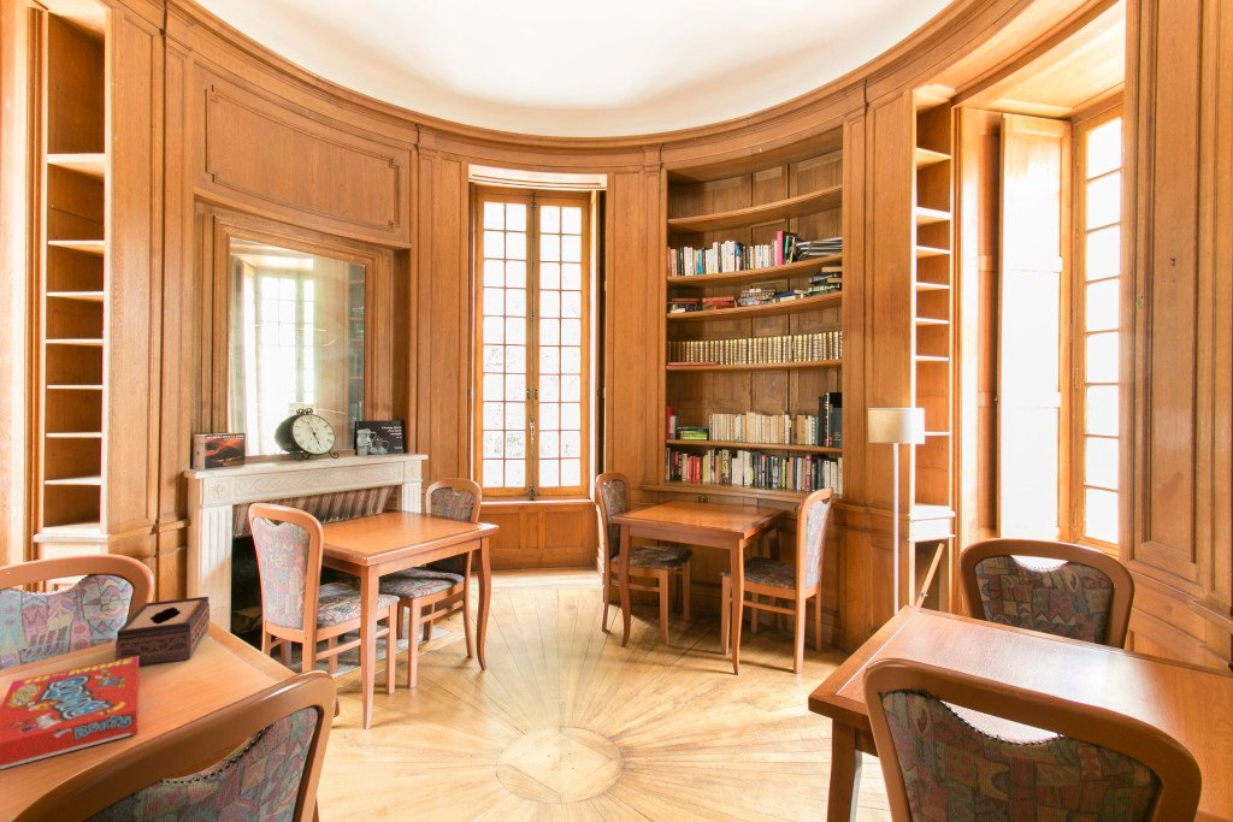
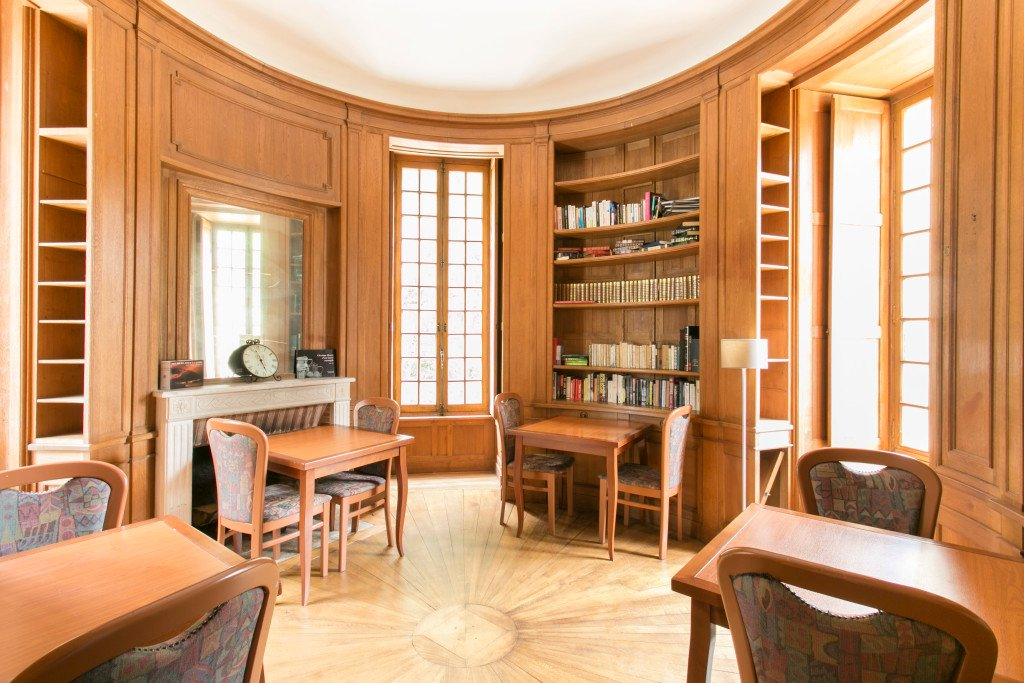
- snack box [0,656,140,770]
- tissue box [114,596,211,666]
